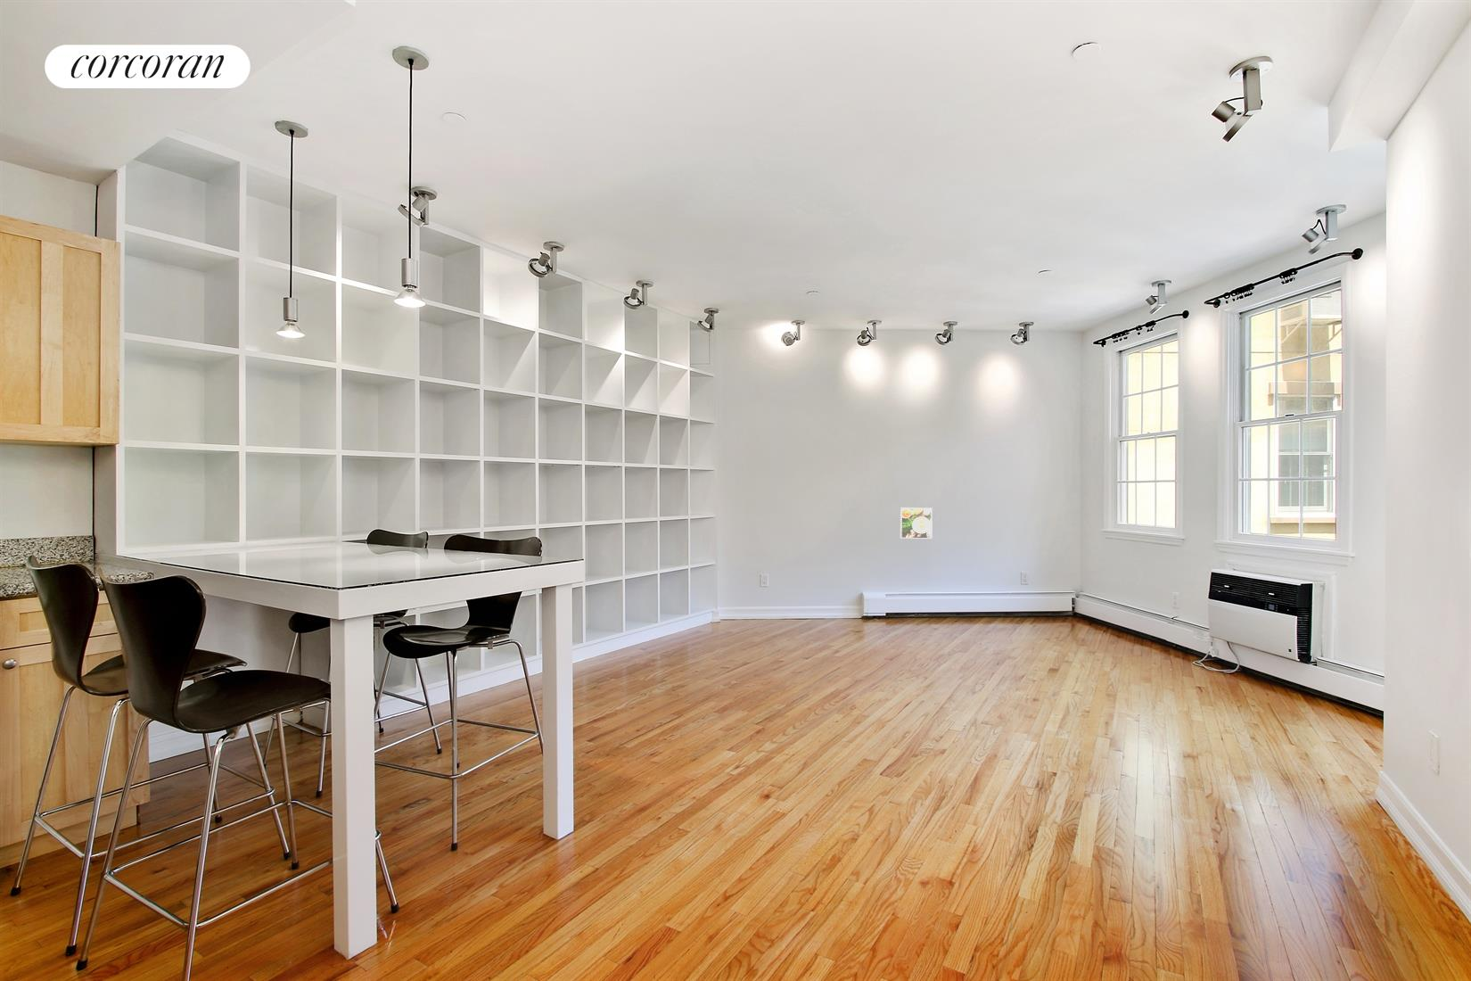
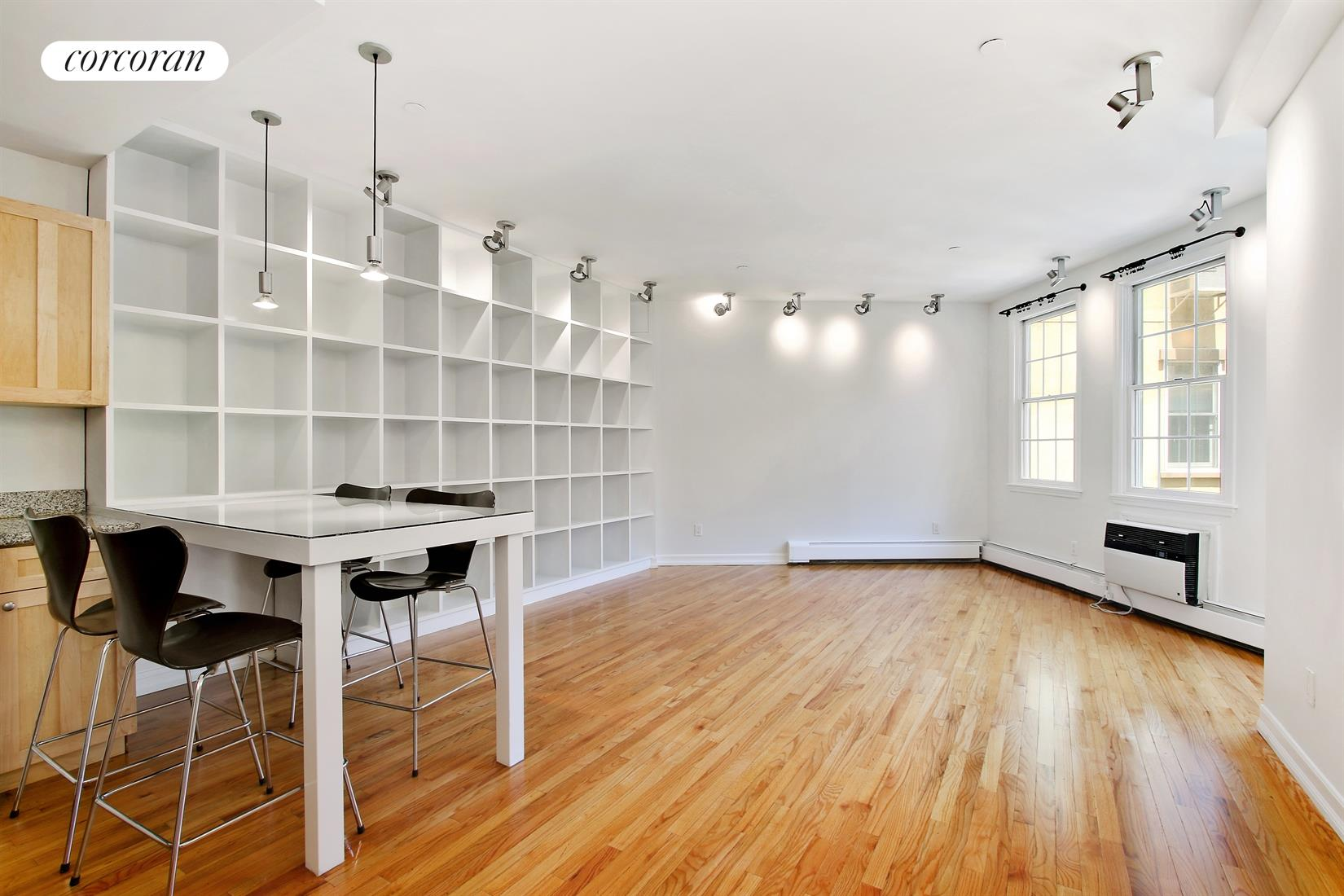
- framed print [900,507,934,540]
